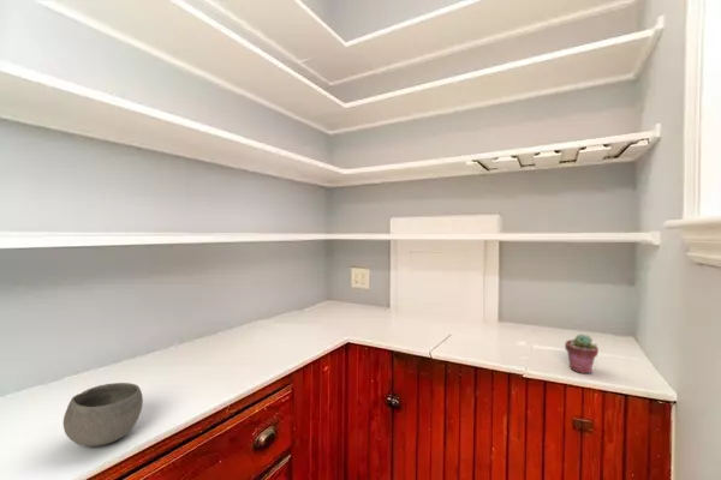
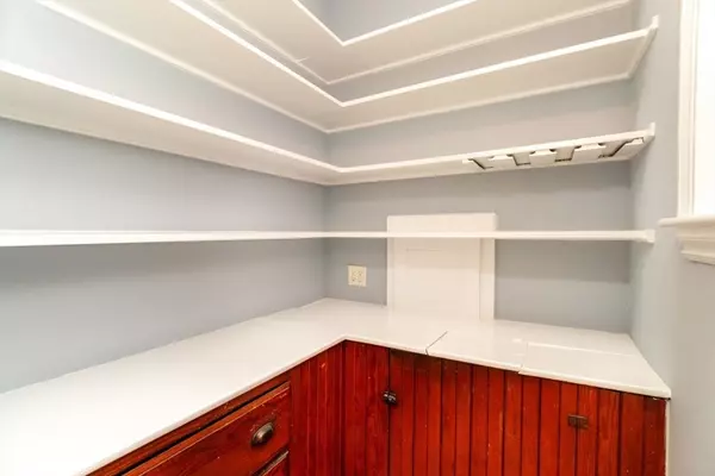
- potted succulent [564,334,600,374]
- bowl [62,382,144,448]
